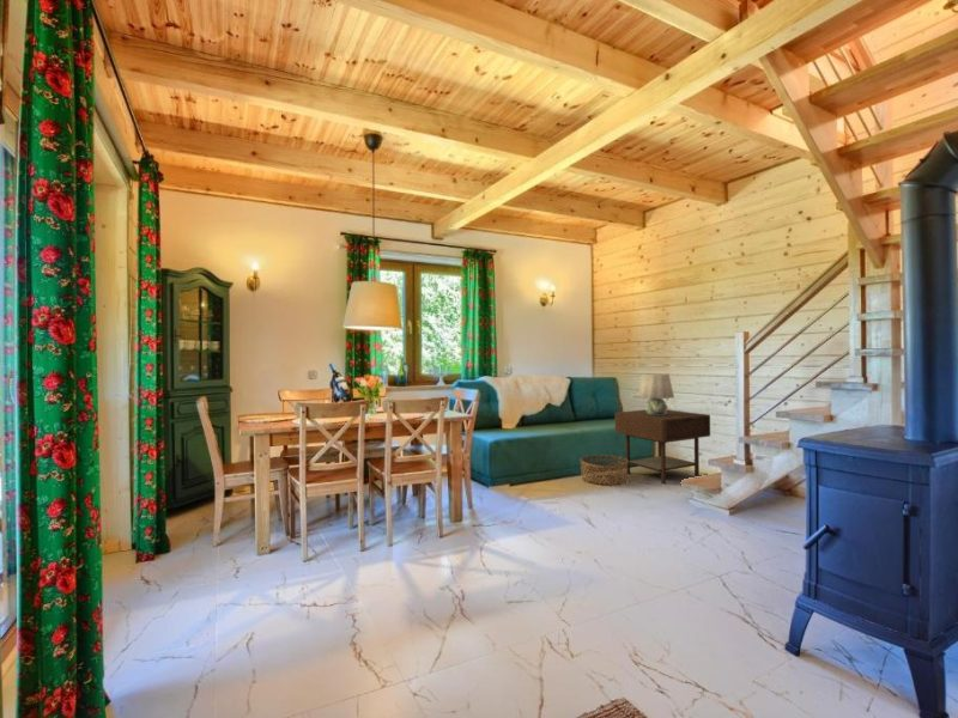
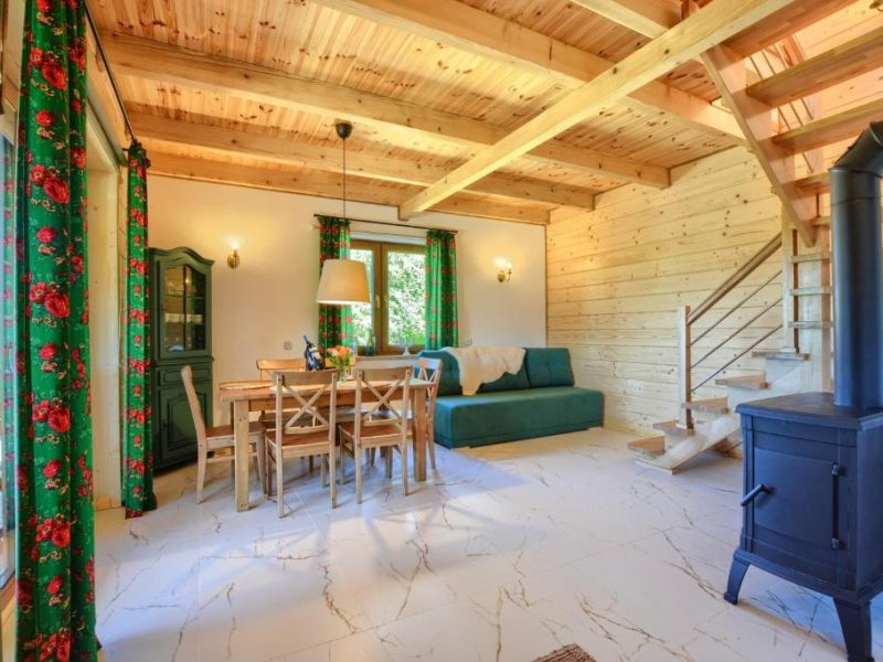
- side table [614,408,711,486]
- basket [580,454,629,486]
- table lamp [637,372,675,415]
